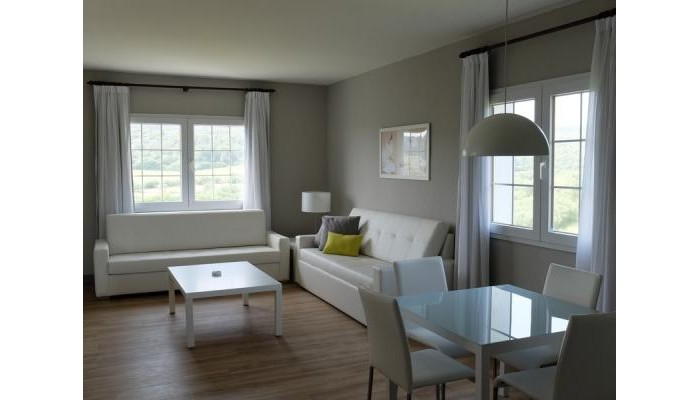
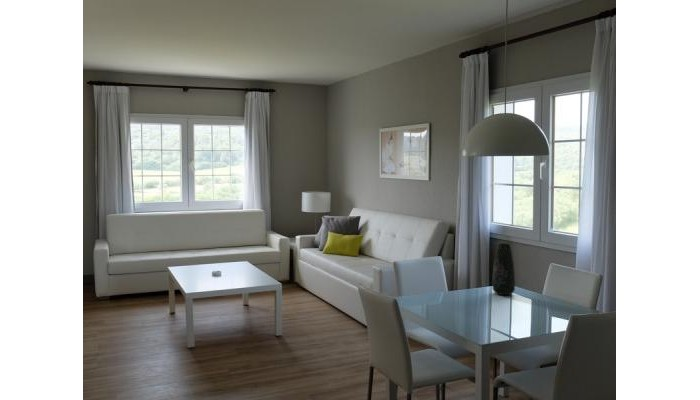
+ vase [491,242,516,296]
